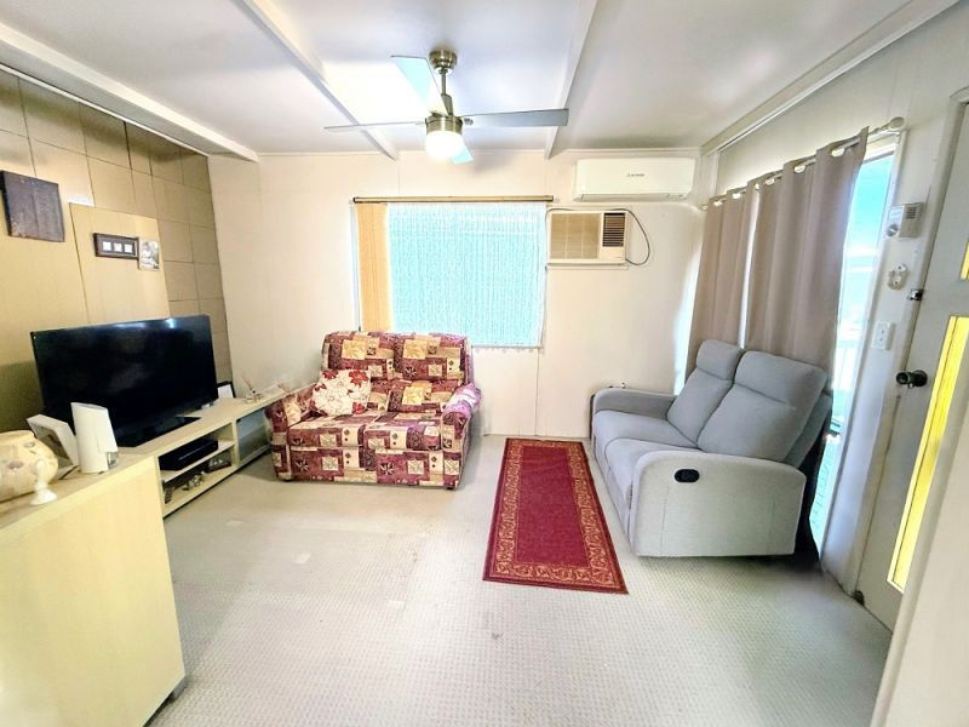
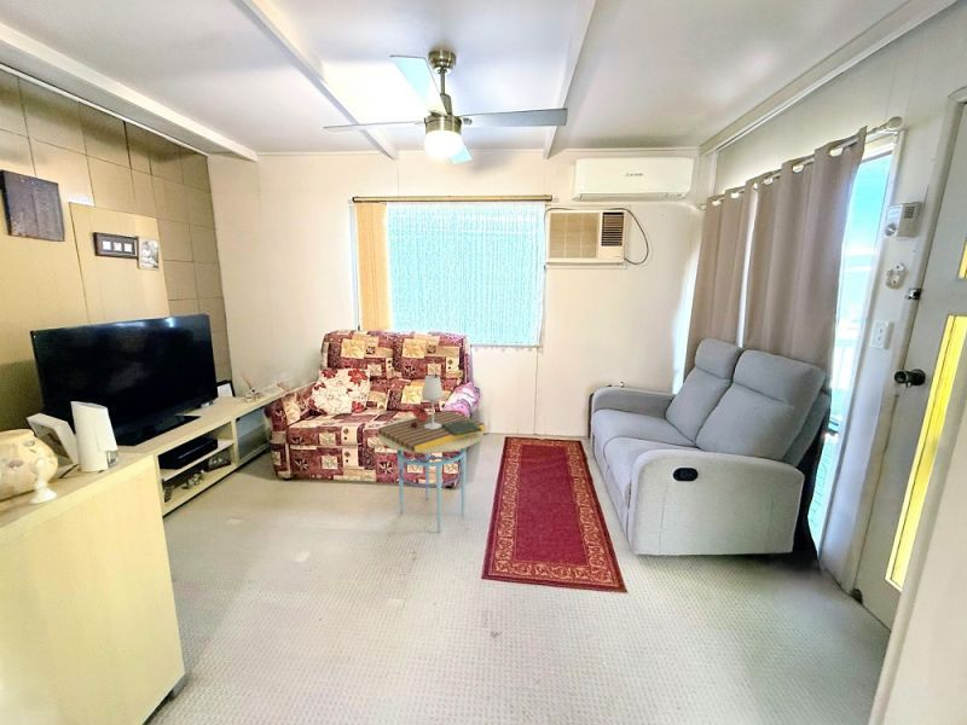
+ cocktail glass [377,372,487,454]
+ side table [377,416,485,534]
